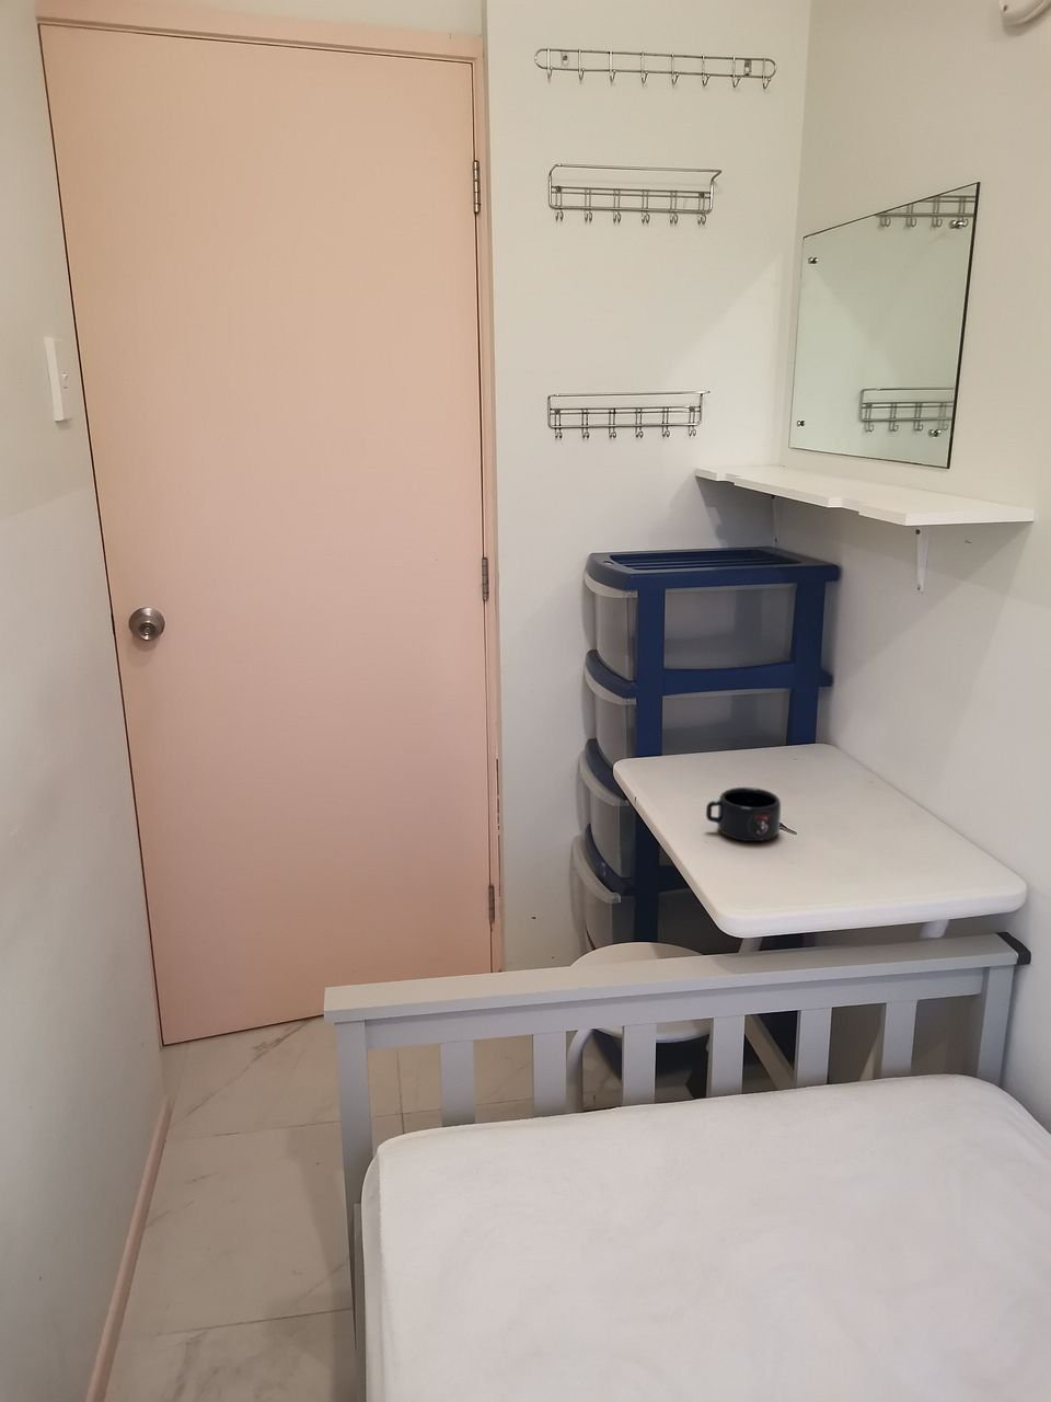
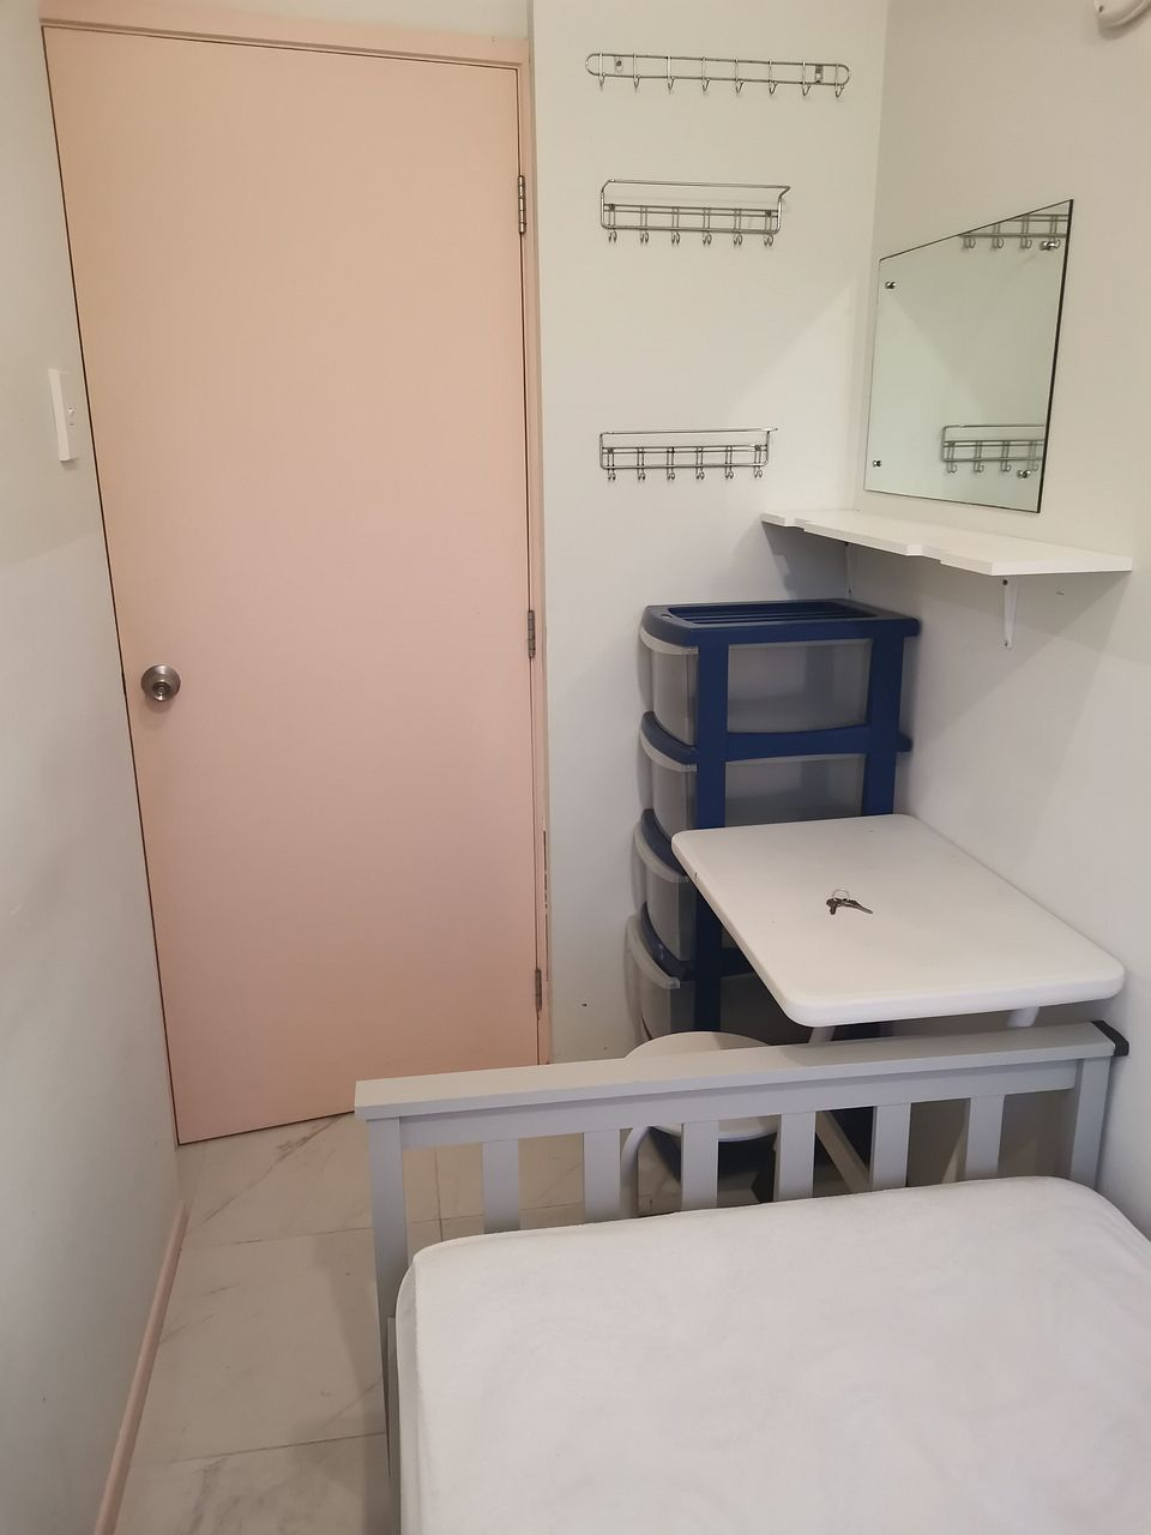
- mug [705,786,782,842]
